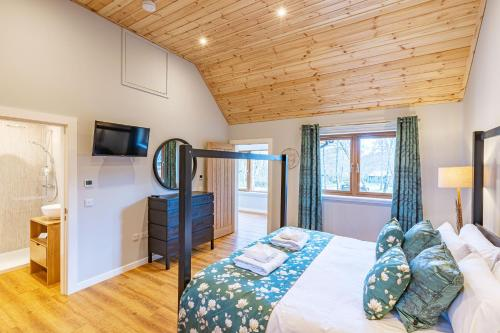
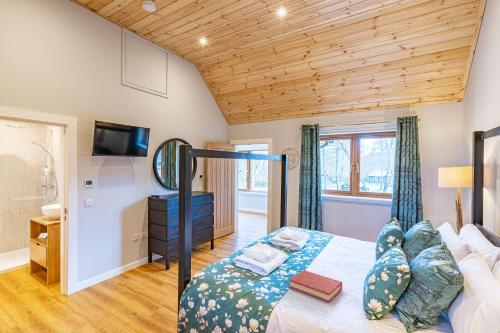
+ hardback book [288,269,343,304]
